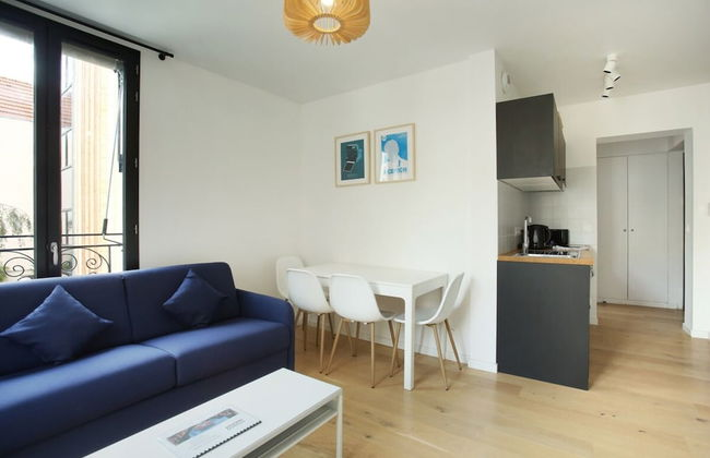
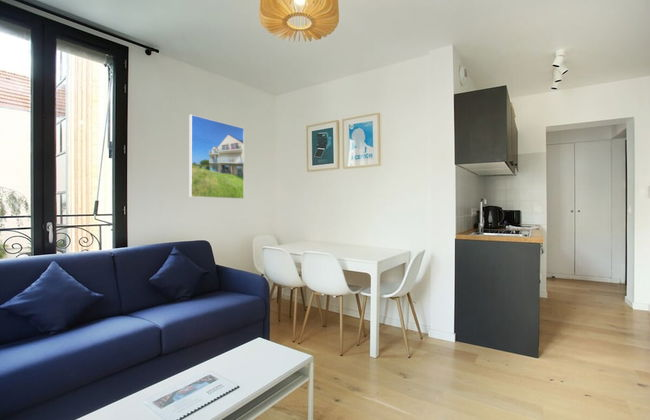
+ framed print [188,114,245,200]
